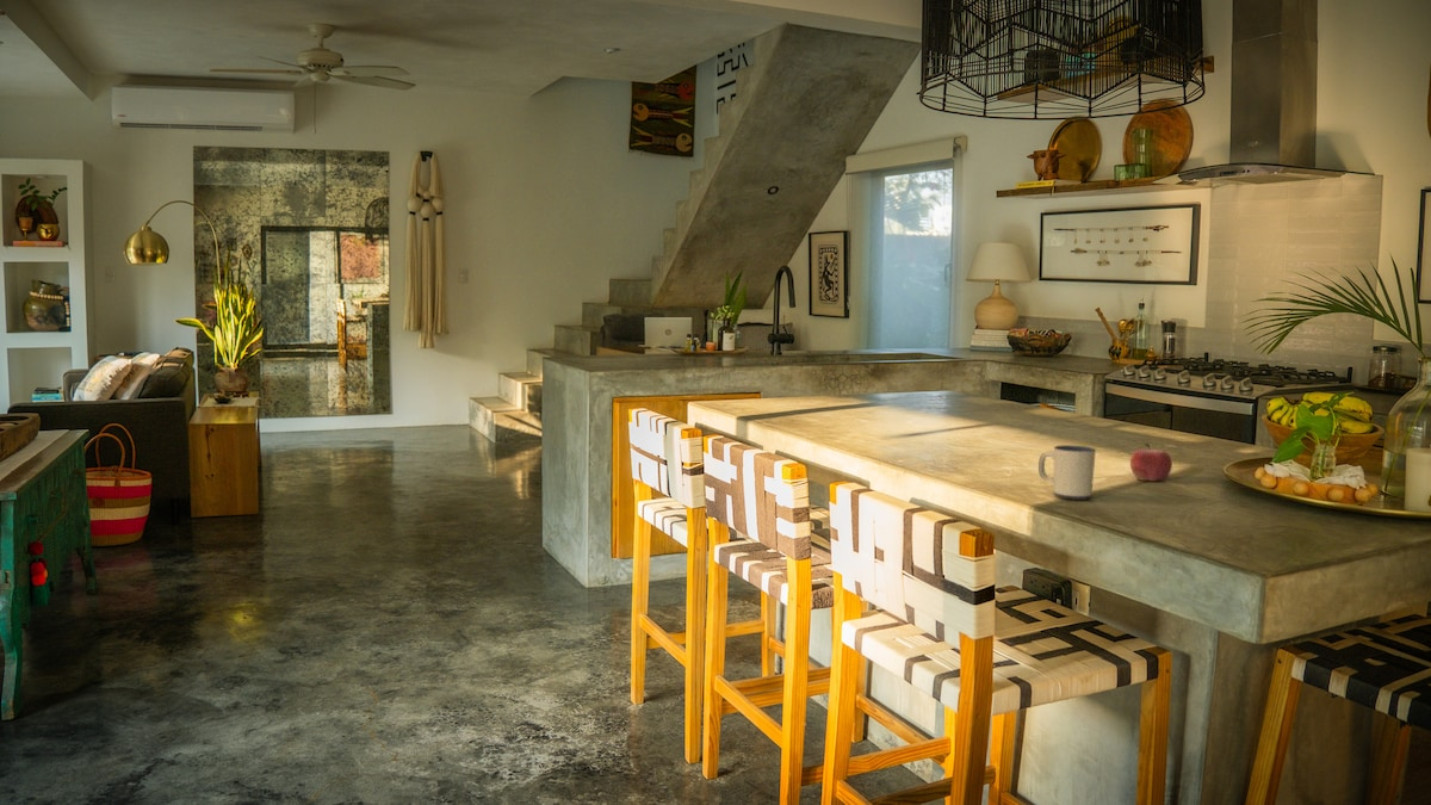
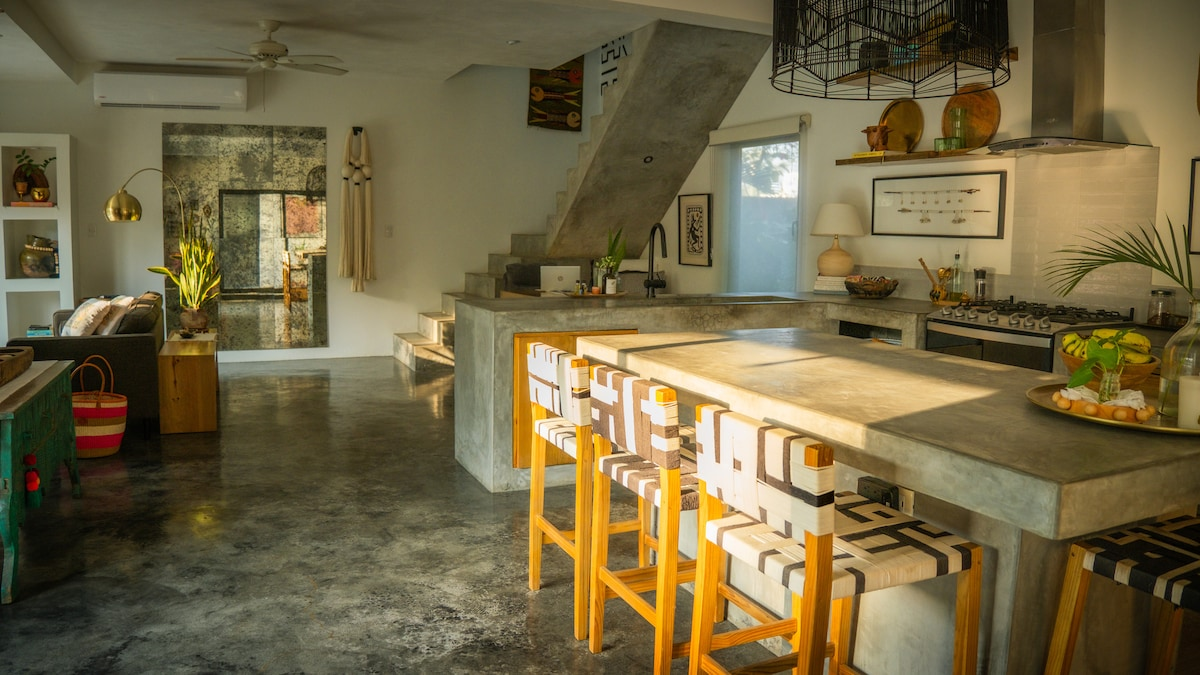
- mug [1037,444,1097,501]
- fruit [1129,441,1173,482]
